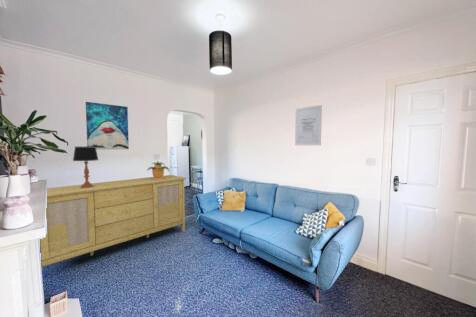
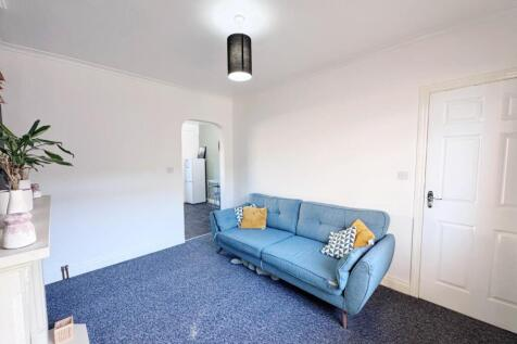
- wall art [85,101,130,151]
- wall art [294,104,323,146]
- table lamp [72,146,99,188]
- potted plant [146,160,170,179]
- sideboard [39,174,187,267]
